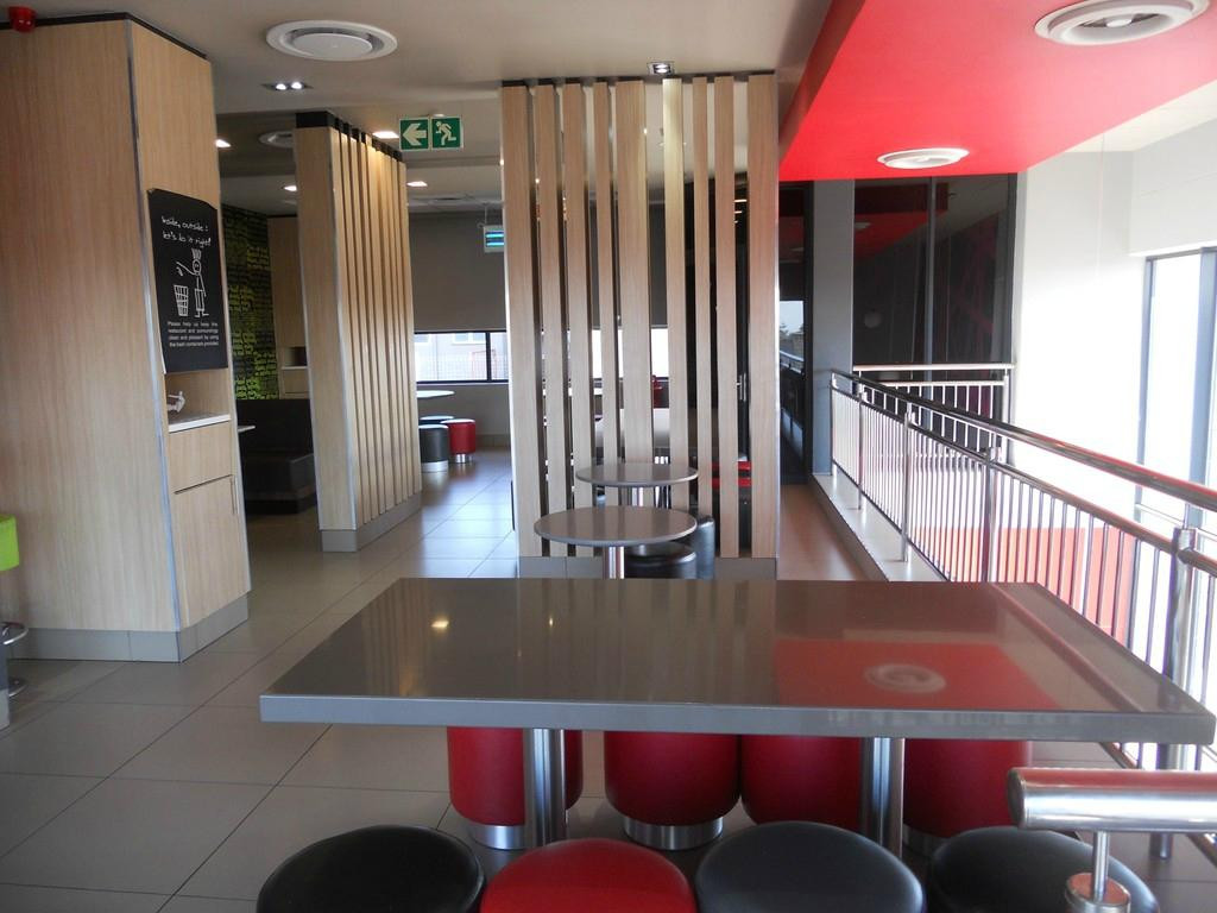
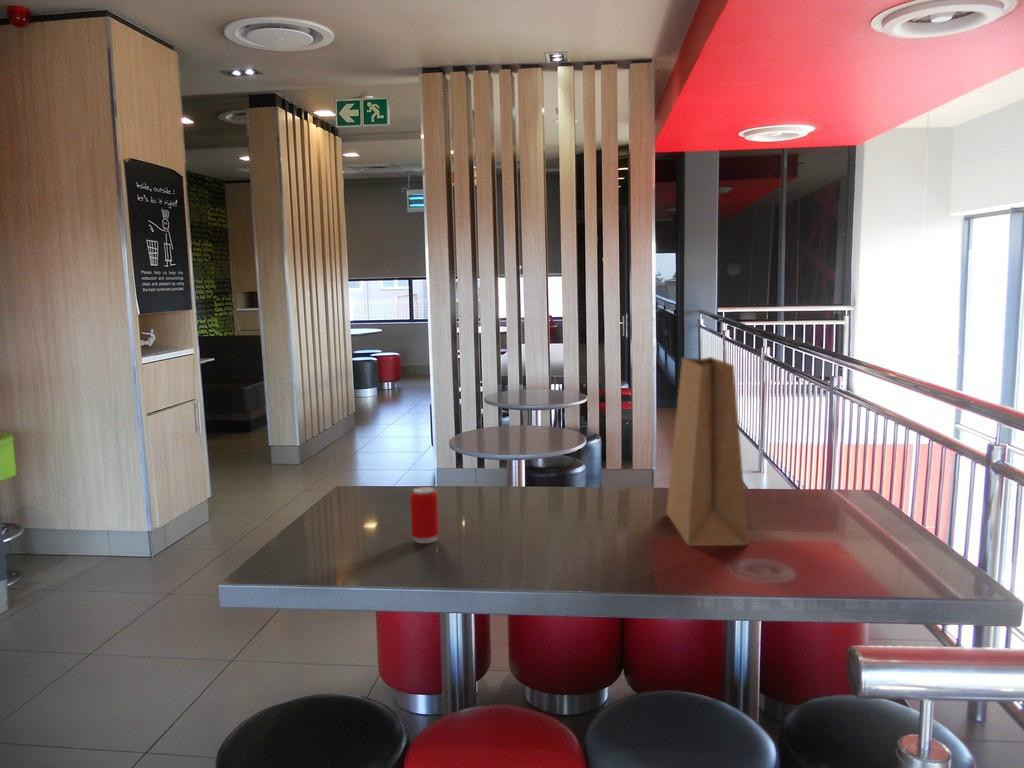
+ beverage can [409,486,440,544]
+ paper bag [665,356,749,547]
